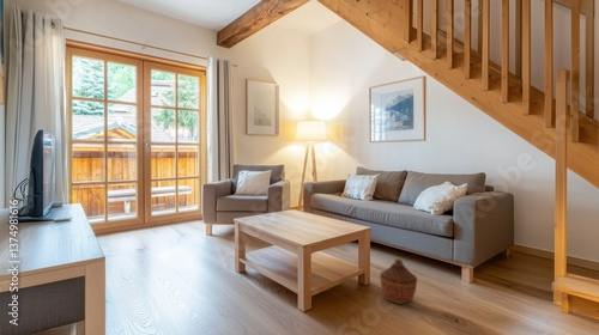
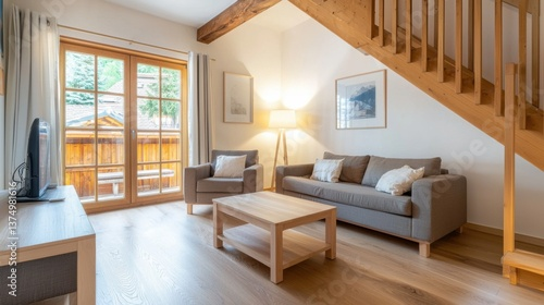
- woven basket [379,257,418,305]
